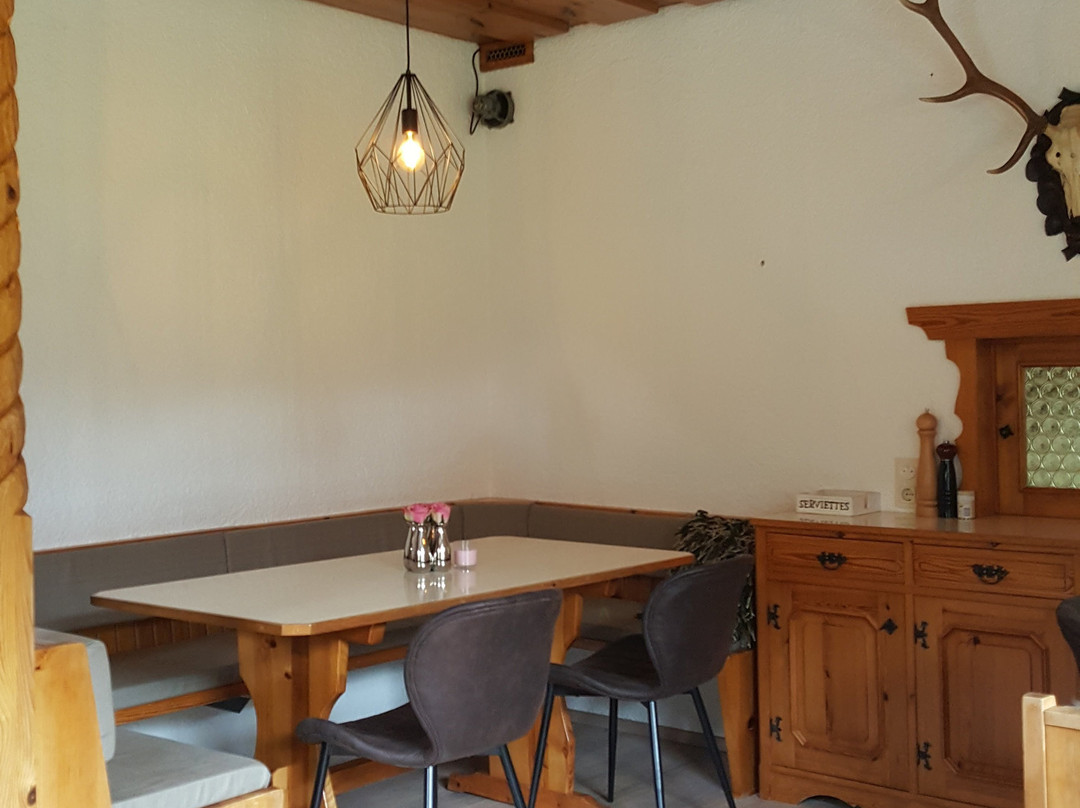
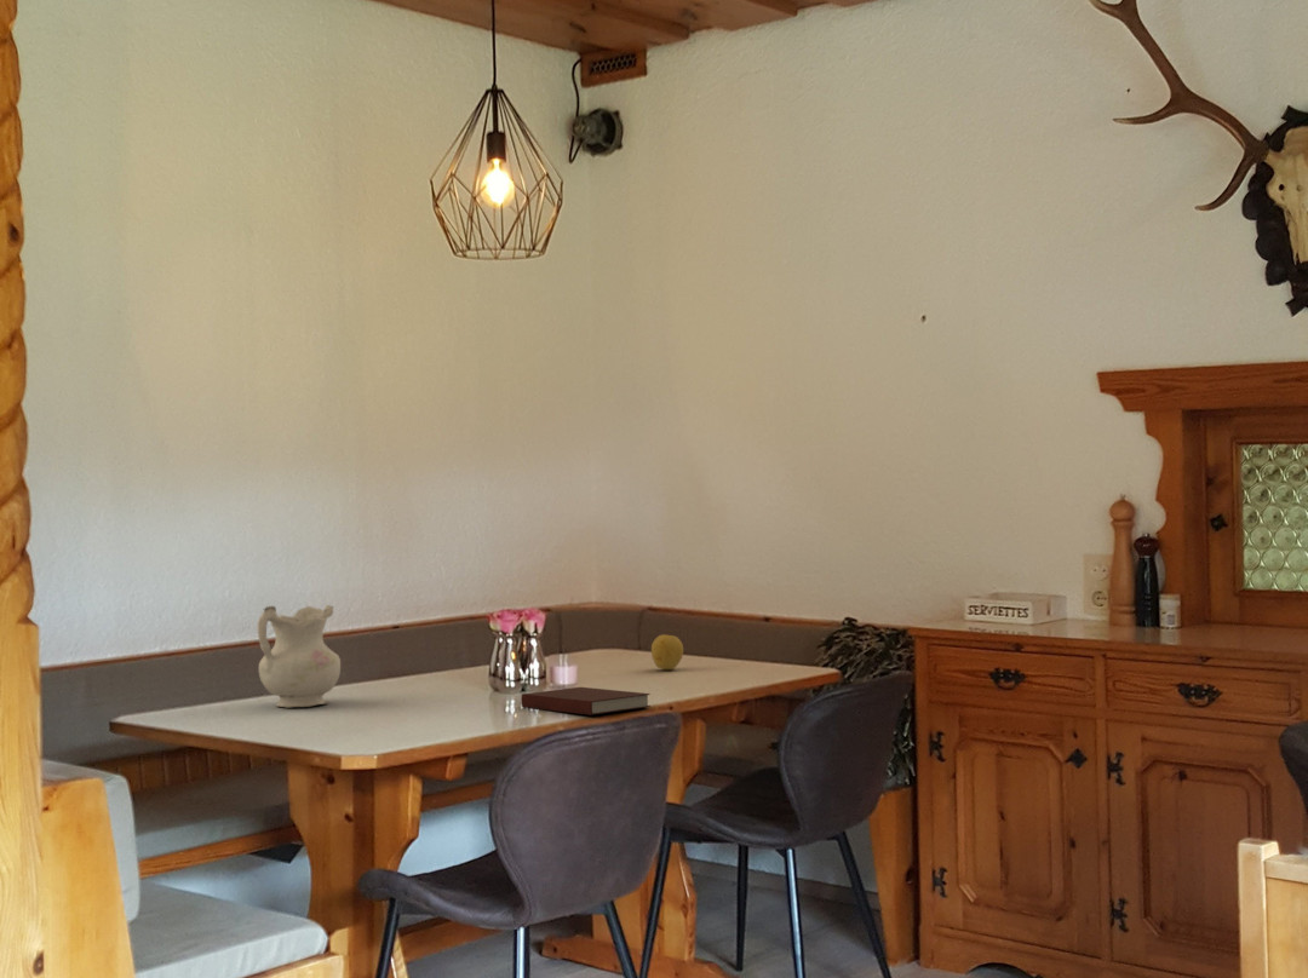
+ ceramic pitcher [257,604,342,709]
+ fruit [650,633,684,671]
+ notebook [521,686,652,717]
